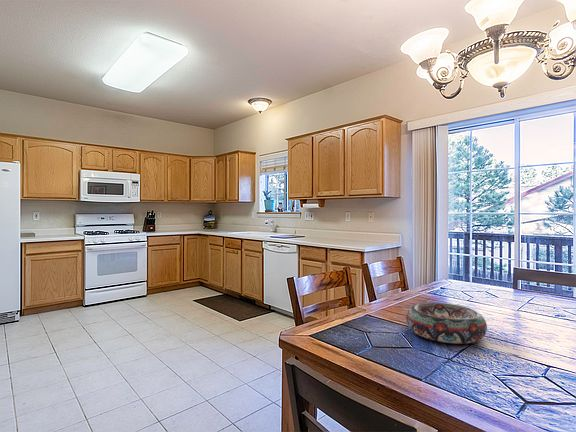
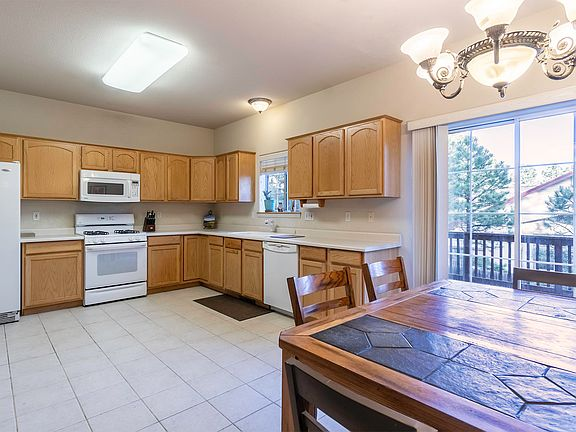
- decorative bowl [405,302,488,345]
